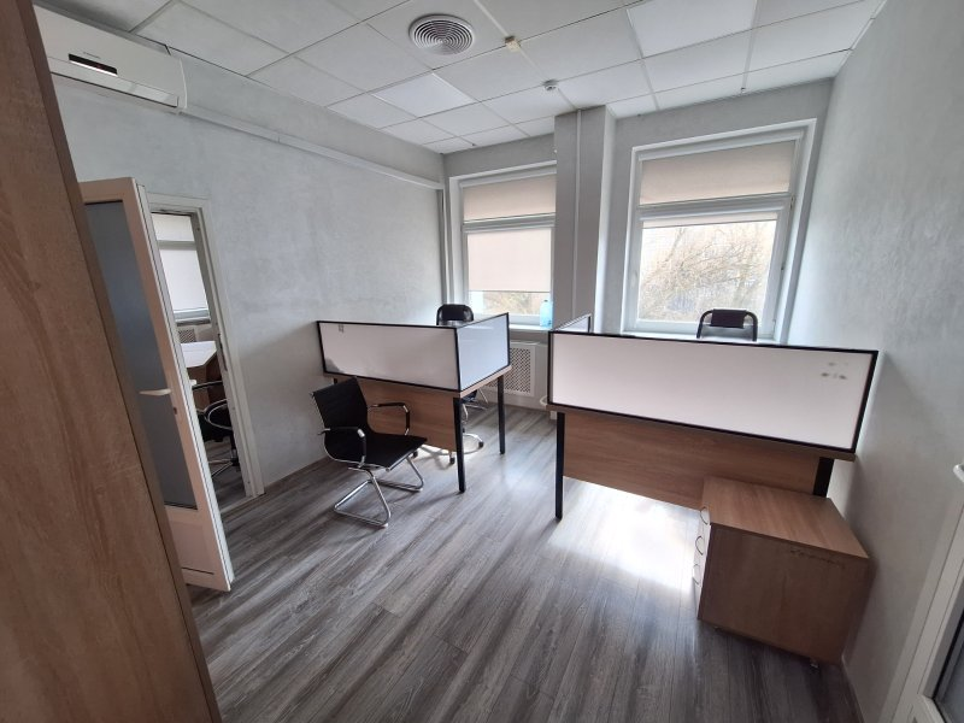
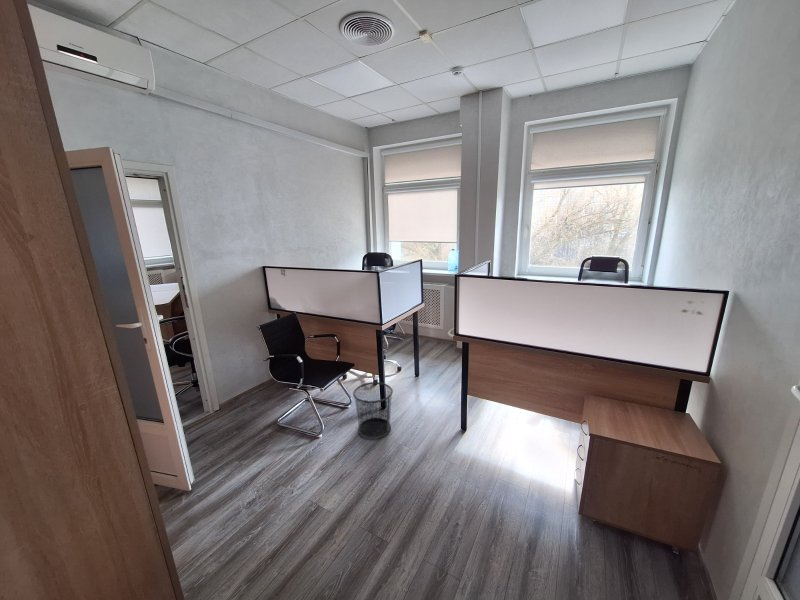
+ waste bin [352,381,394,440]
